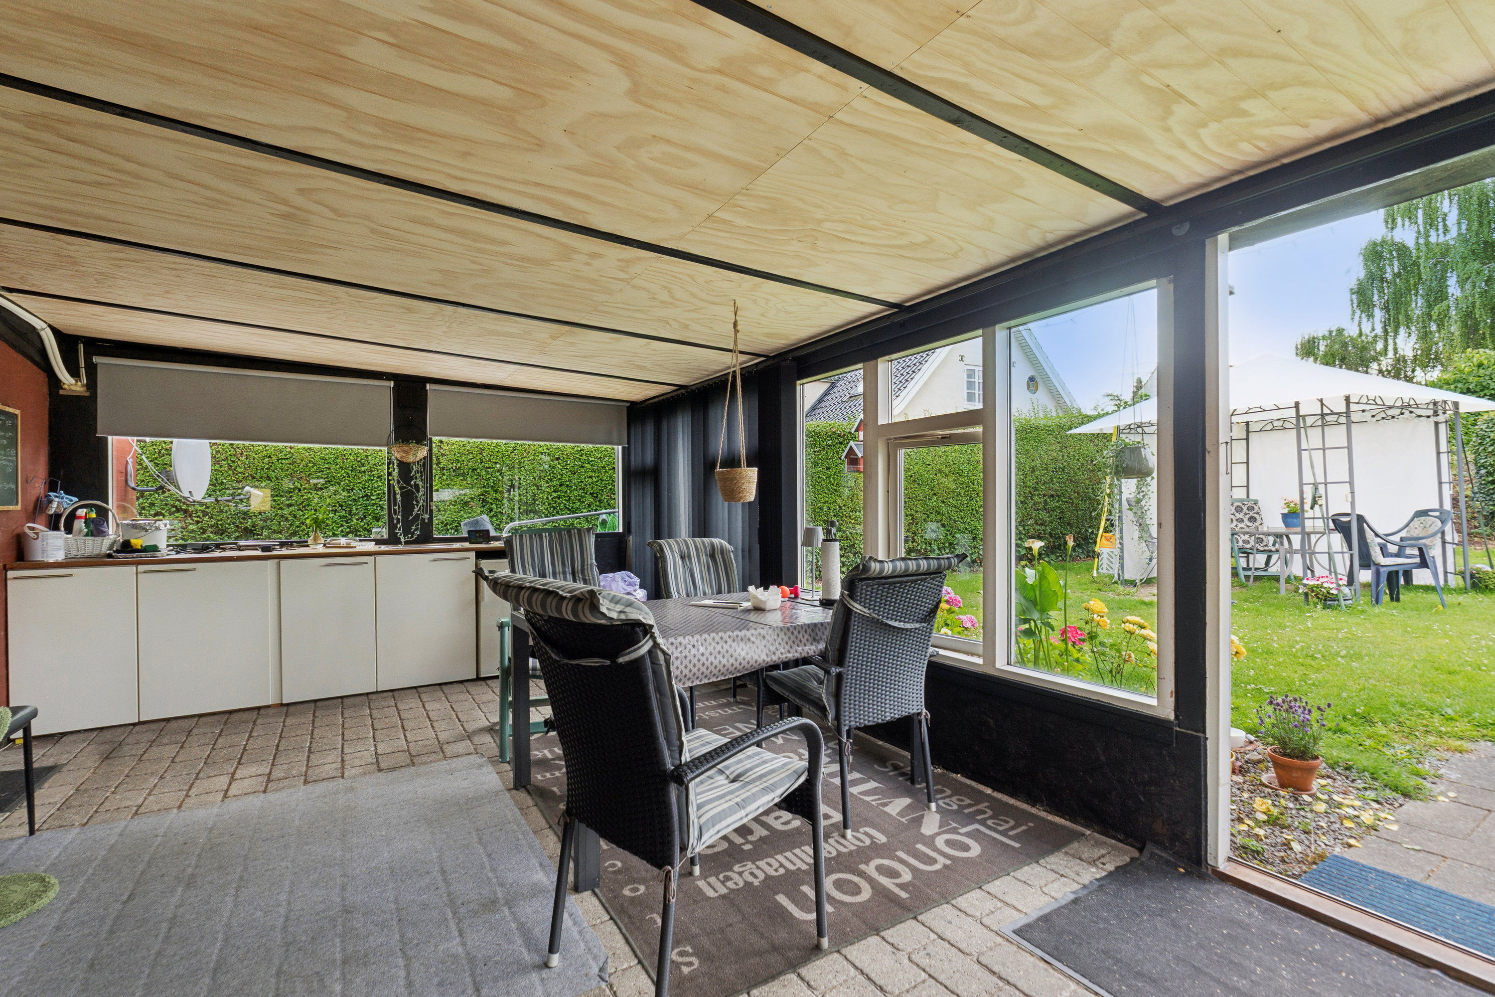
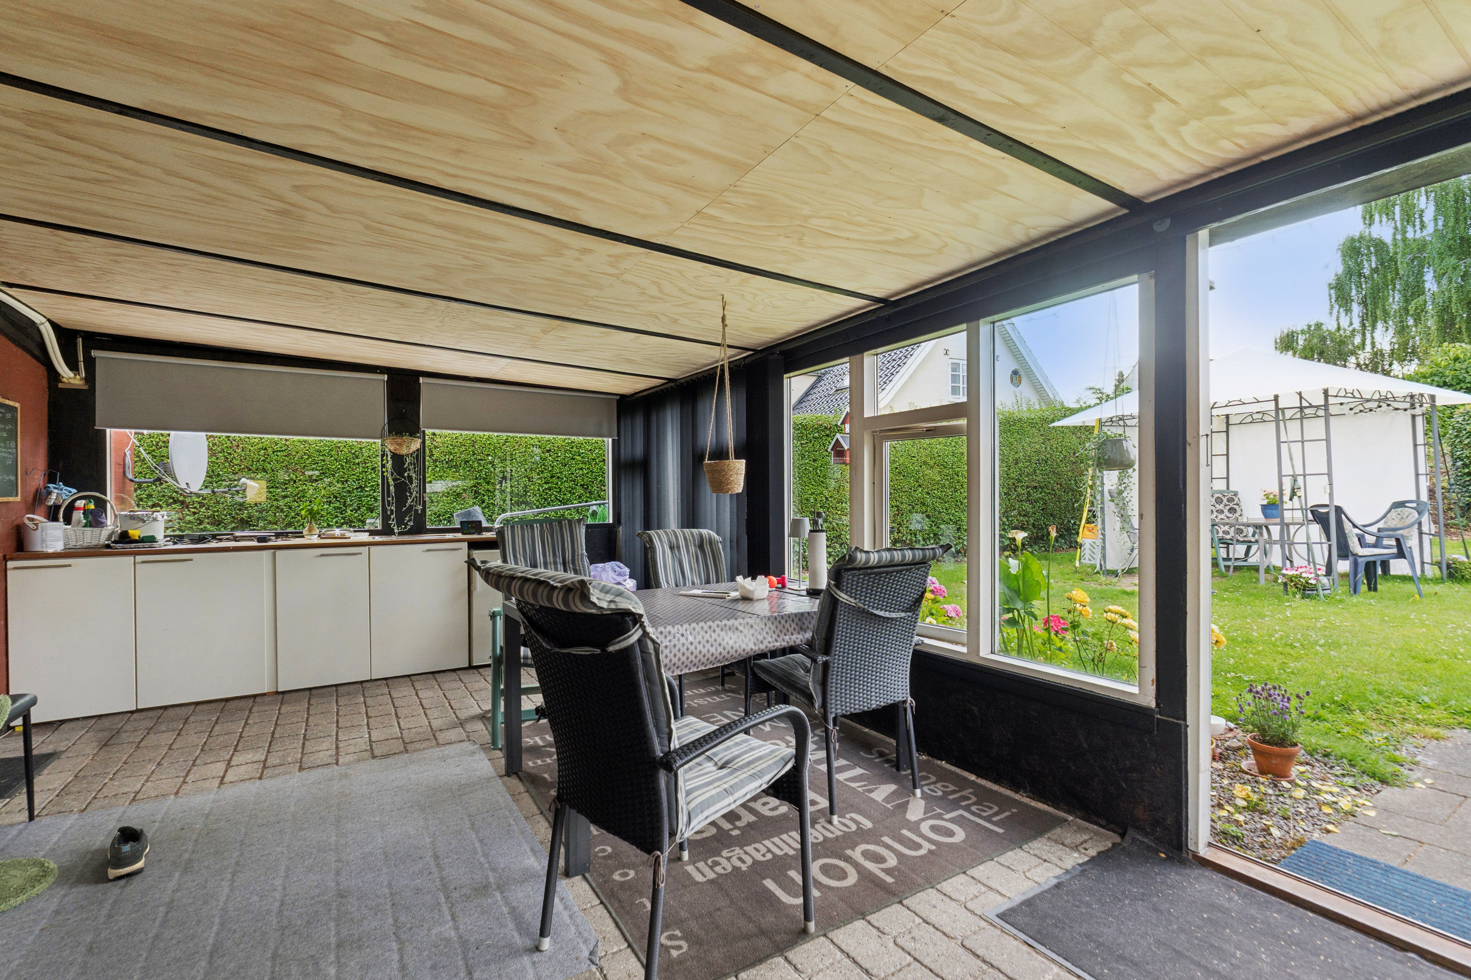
+ shoe [107,825,154,880]
